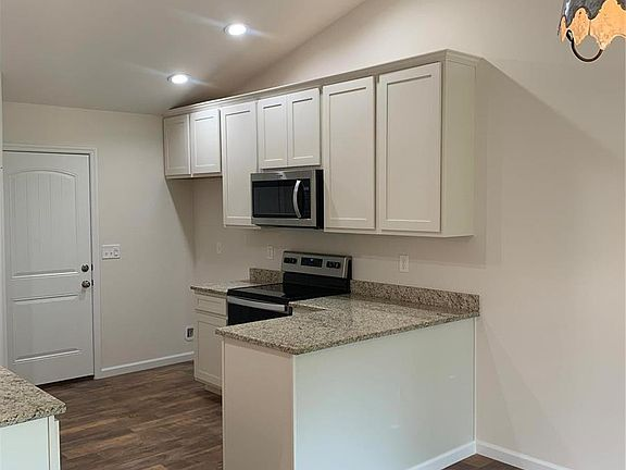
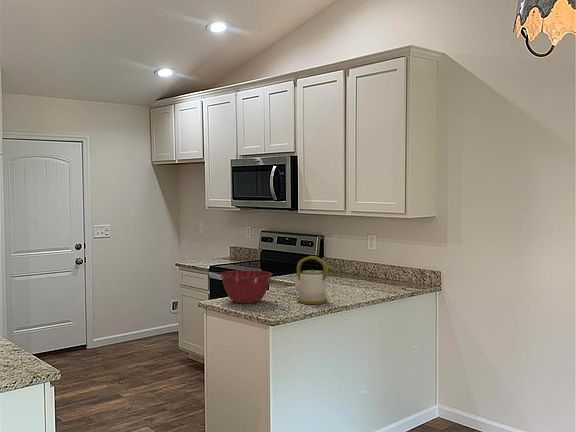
+ kettle [291,255,329,305]
+ mixing bowl [219,269,273,304]
